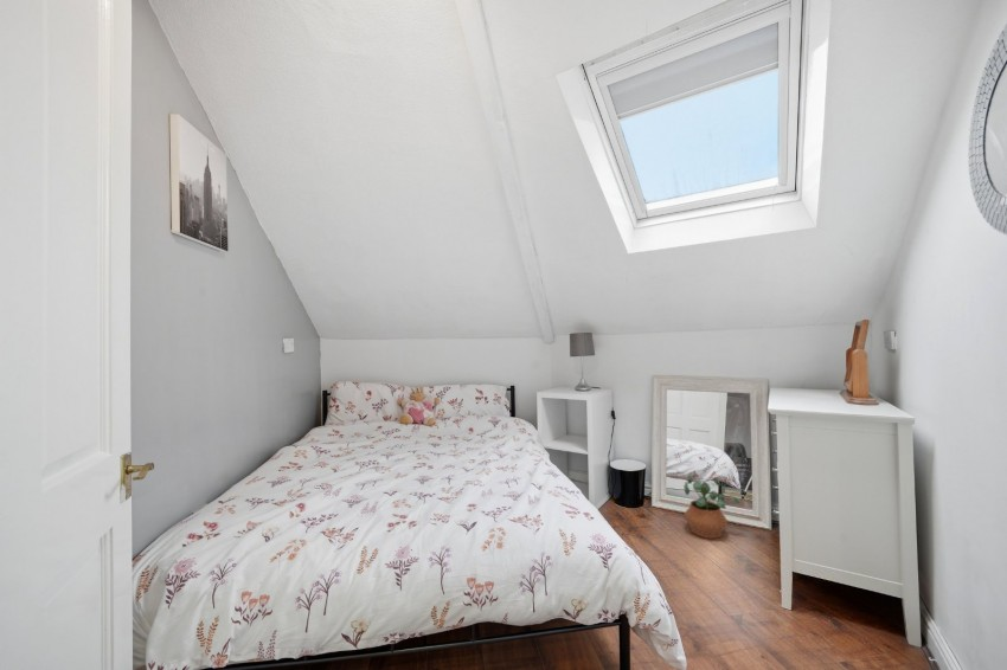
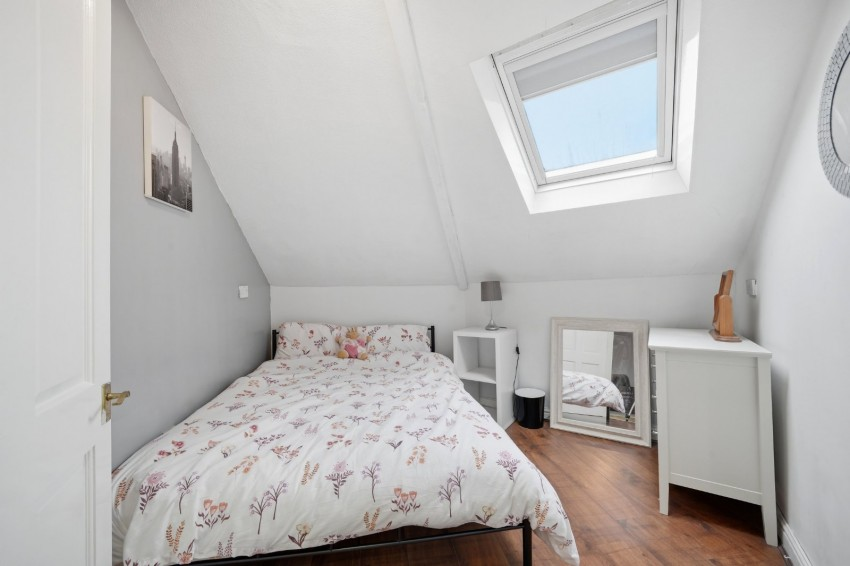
- potted plant [682,475,740,540]
